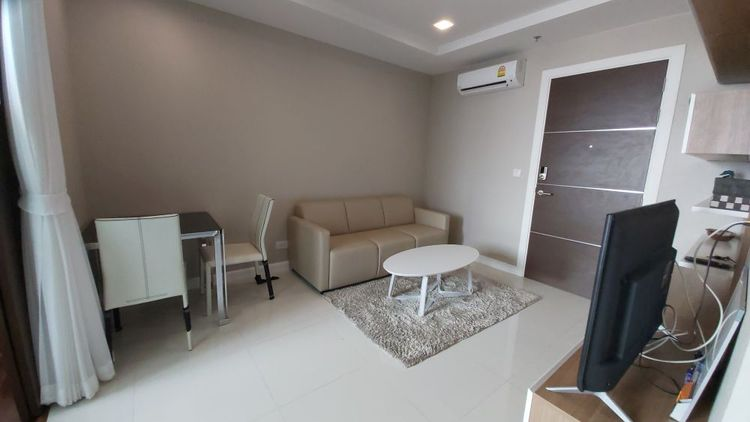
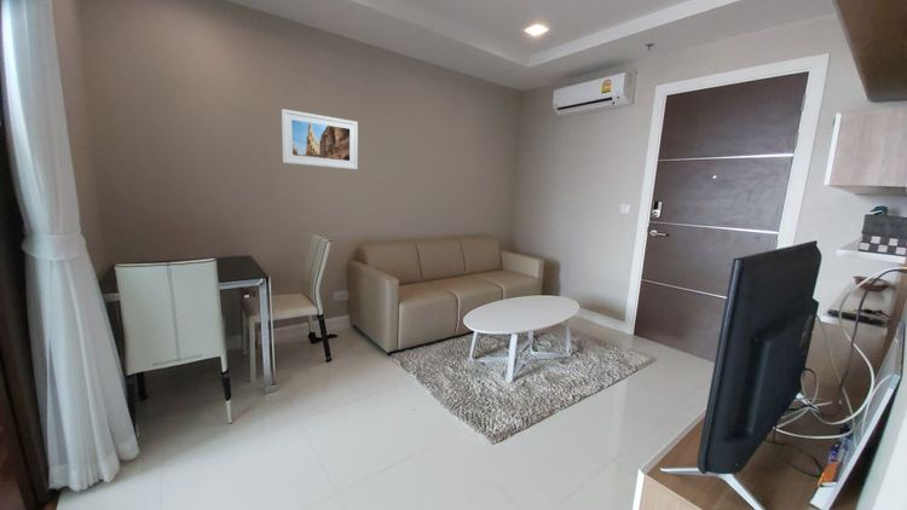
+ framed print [281,108,359,170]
